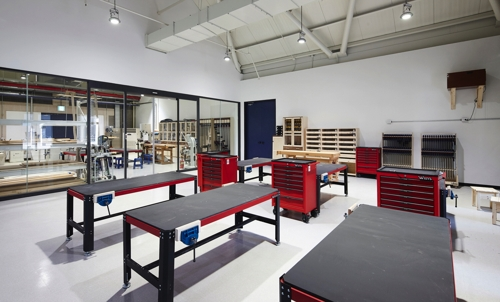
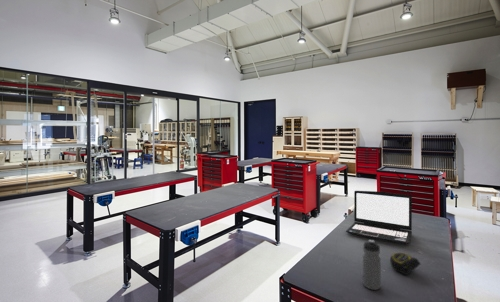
+ tape measure [389,252,421,276]
+ water bottle [362,239,382,291]
+ laptop [345,190,413,245]
